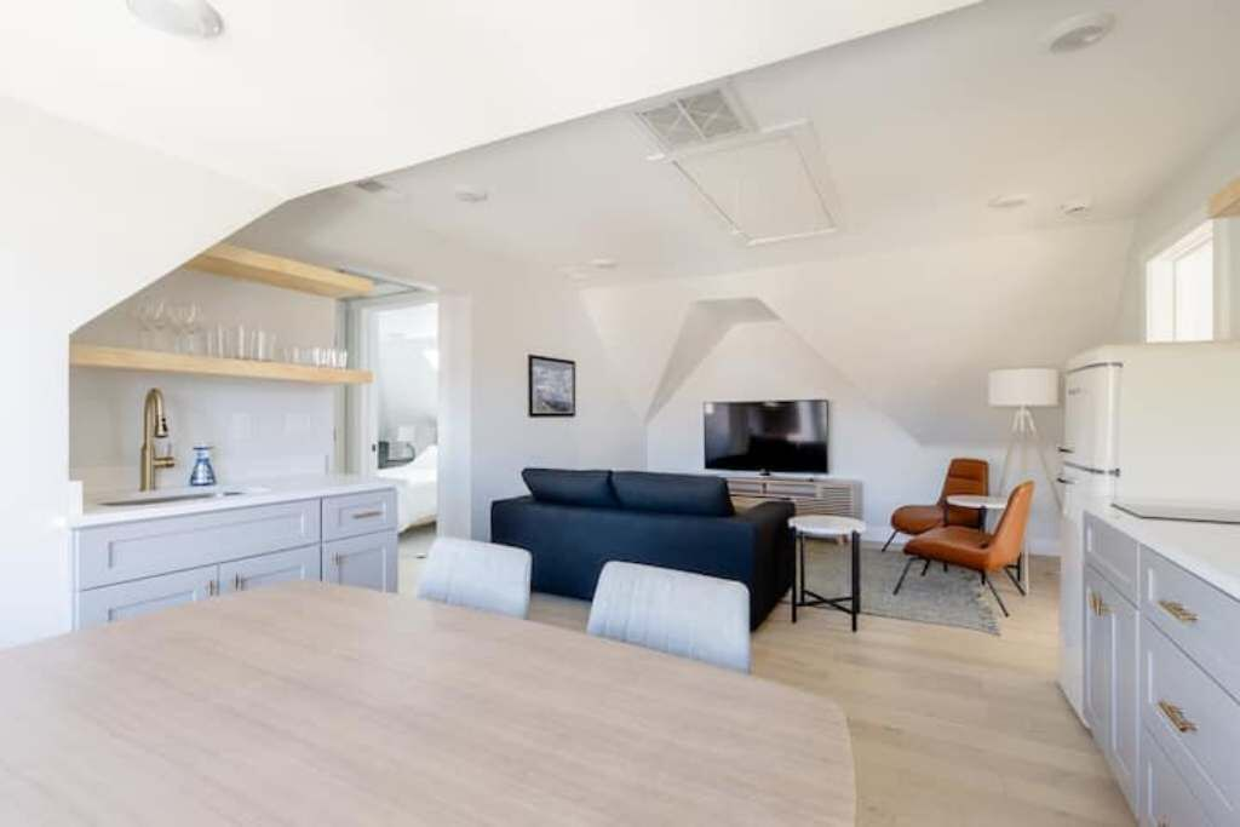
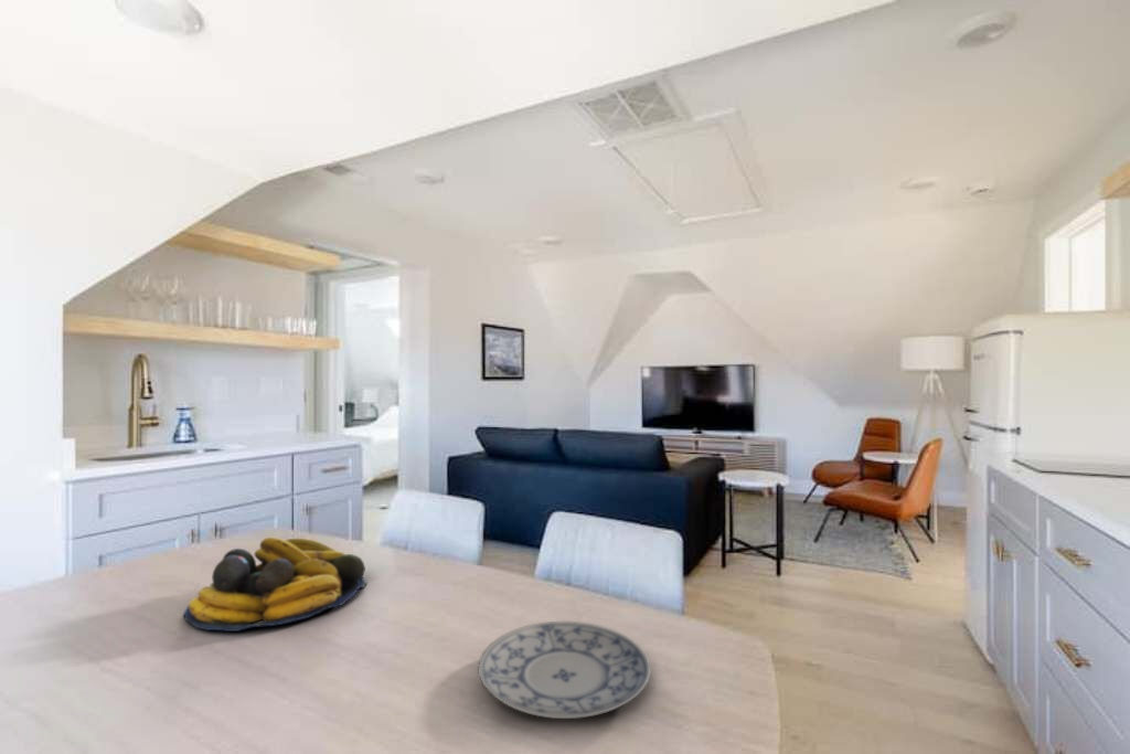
+ fruit bowl [183,535,369,633]
+ plate [477,620,652,720]
